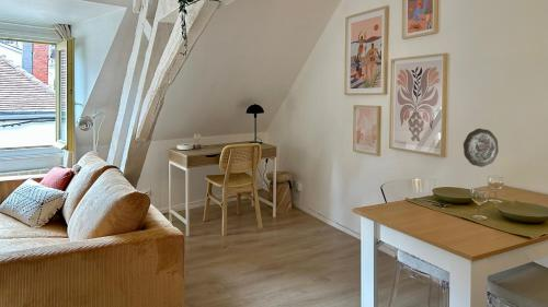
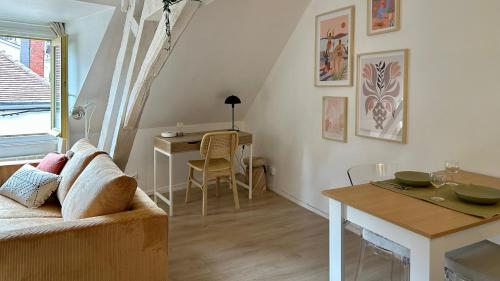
- decorative plate [463,128,500,168]
